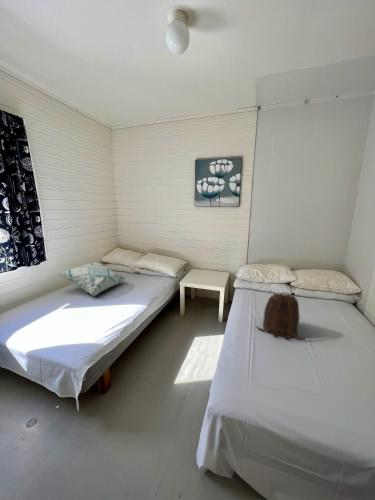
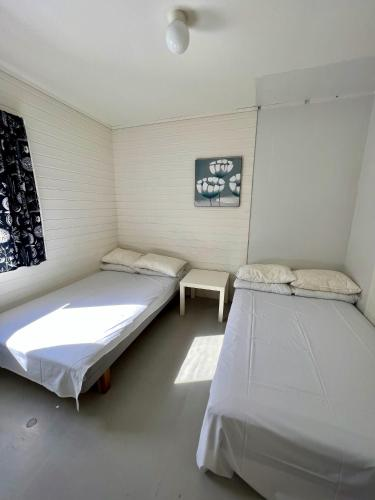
- backpack [255,291,308,341]
- decorative pillow [58,261,126,297]
